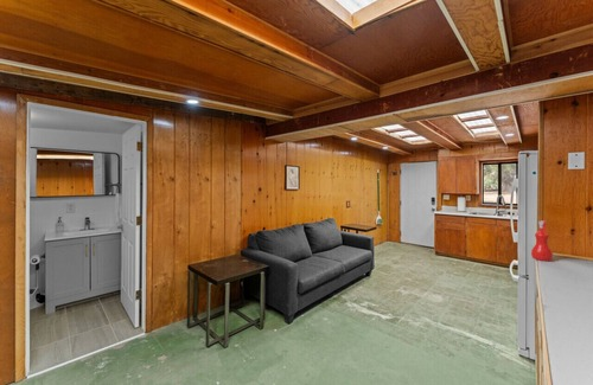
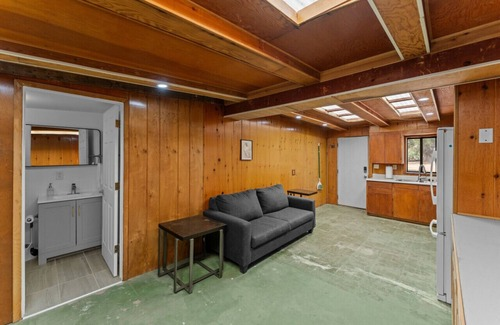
- spray bottle [530,219,554,262]
